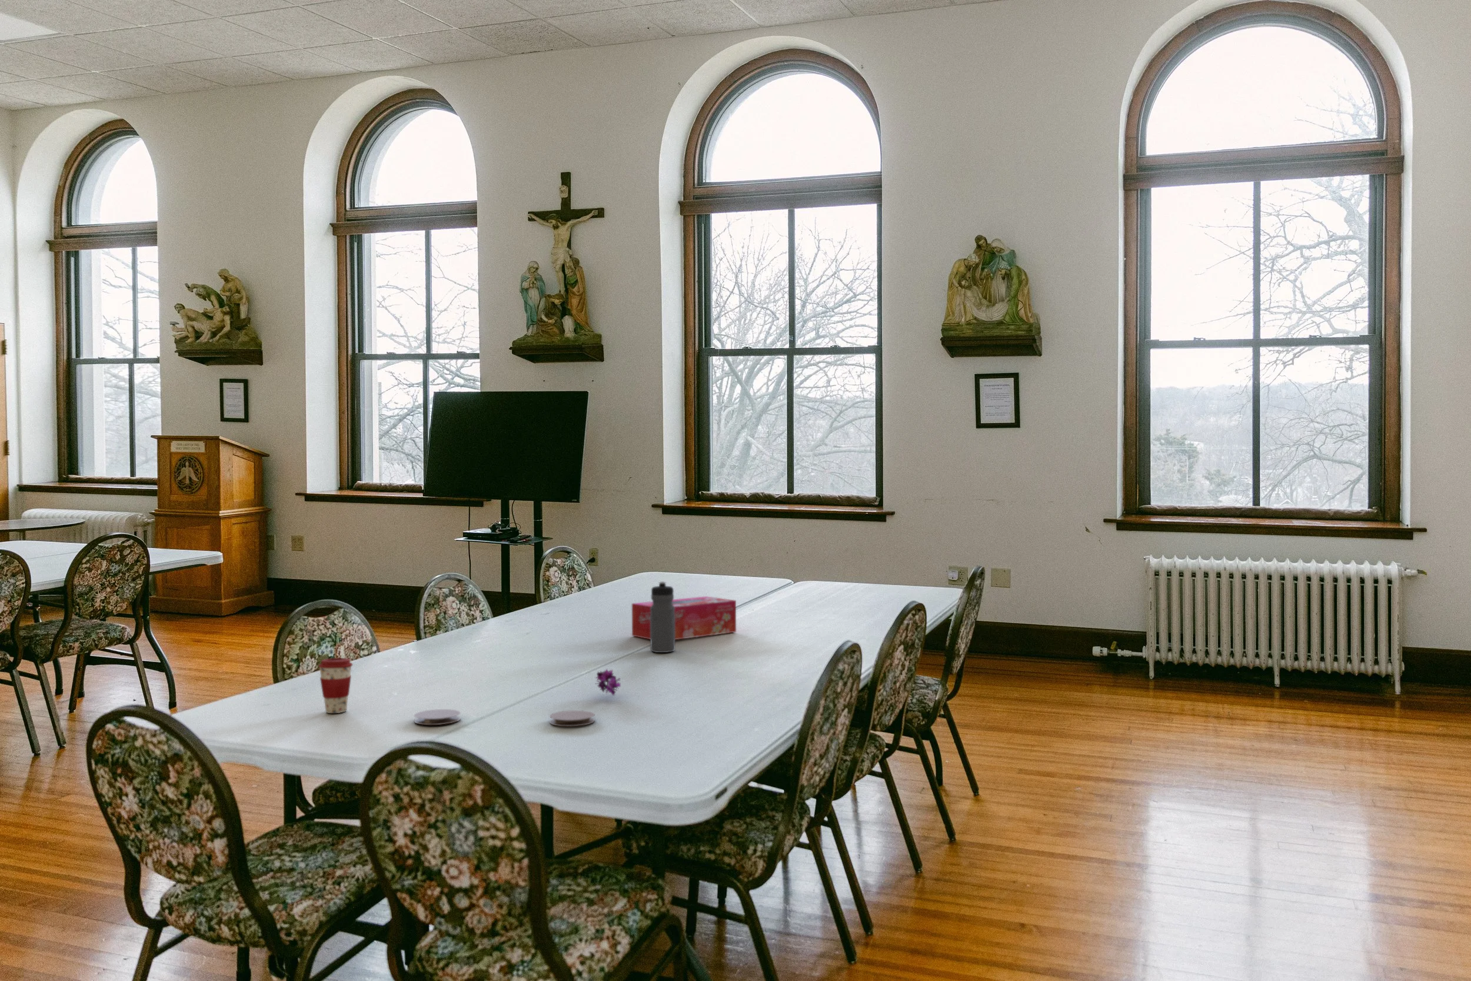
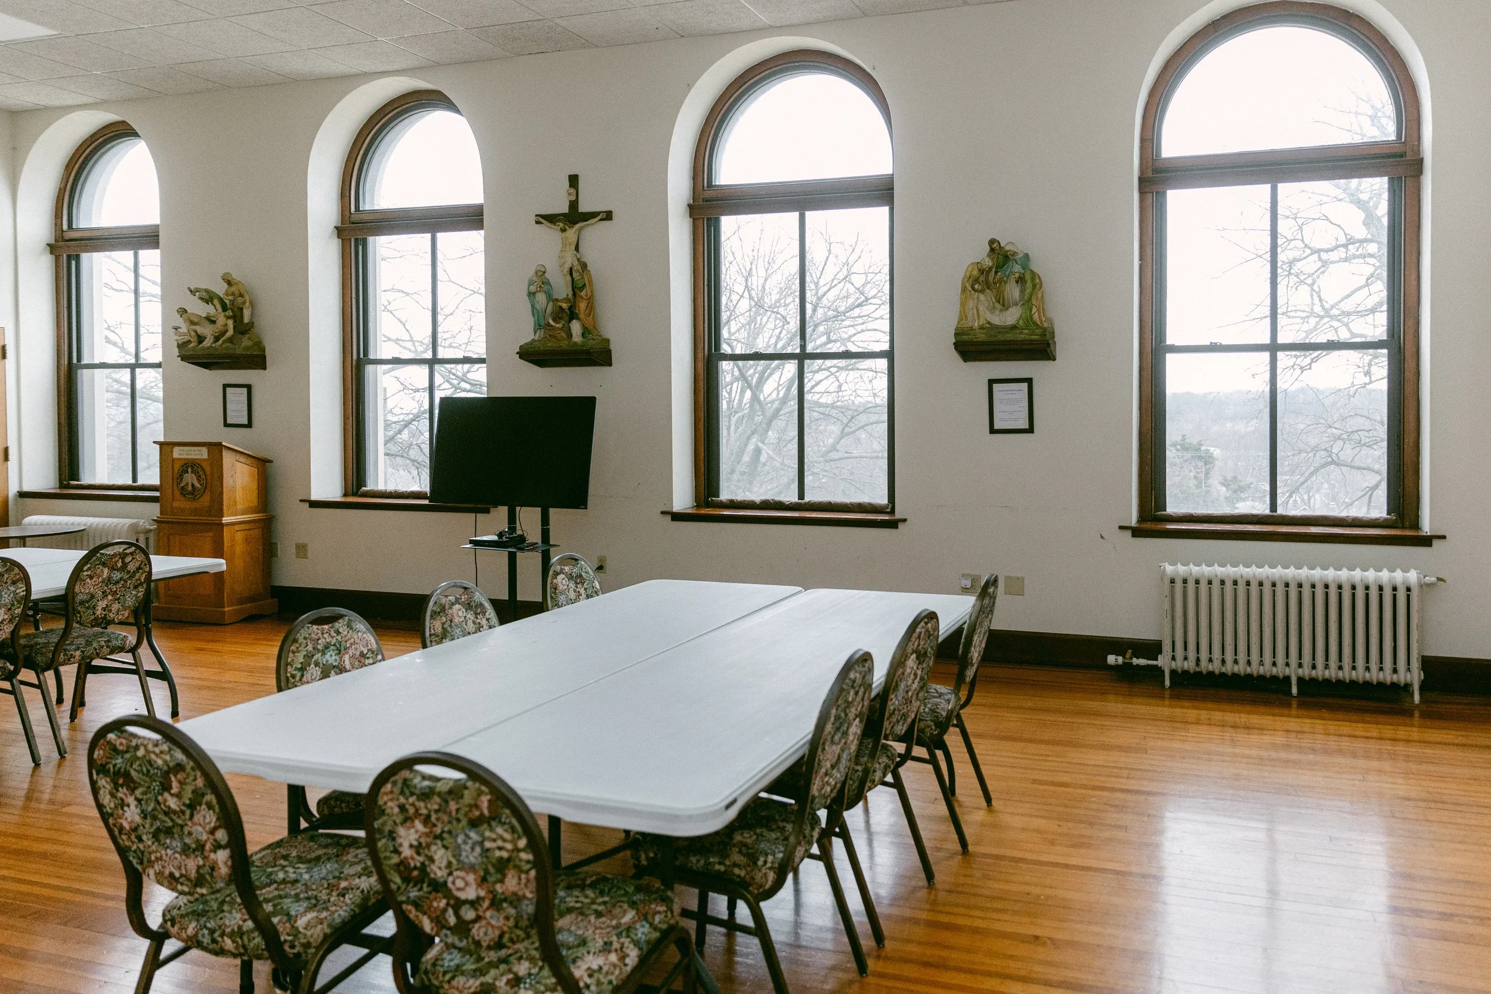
- coffee cup [317,657,354,714]
- coaster [414,708,461,726]
- flower [594,668,622,696]
- tissue box [632,596,737,640]
- coaster [549,709,595,727]
- water bottle [650,581,675,654]
